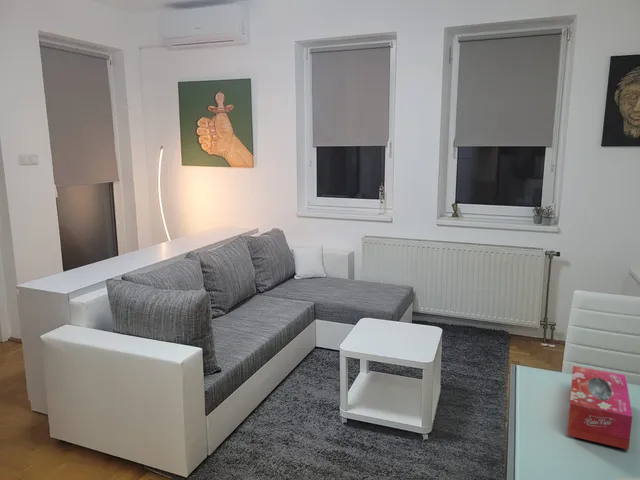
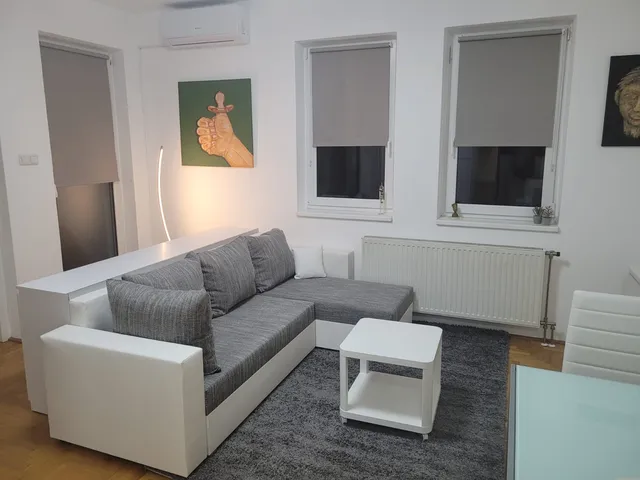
- tissue box [566,365,633,451]
